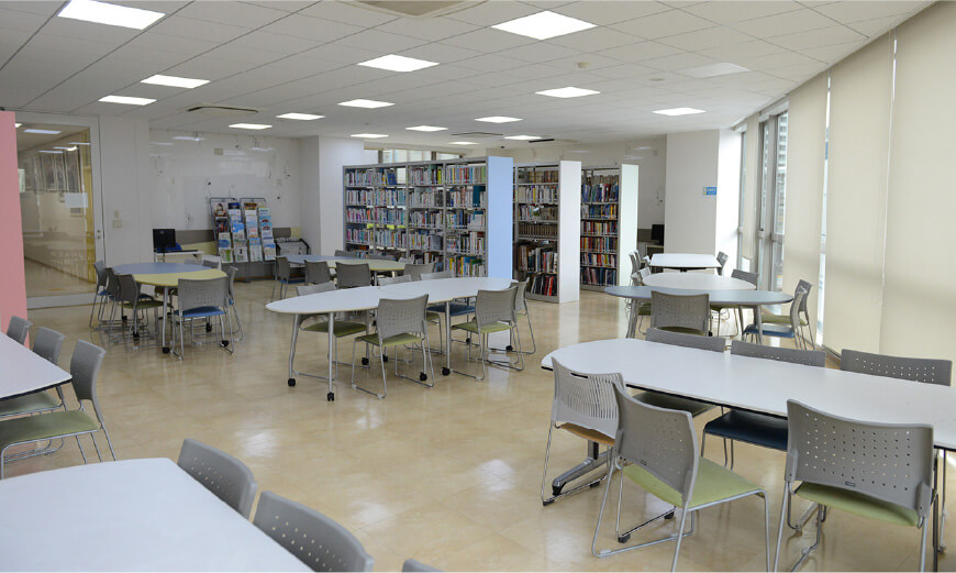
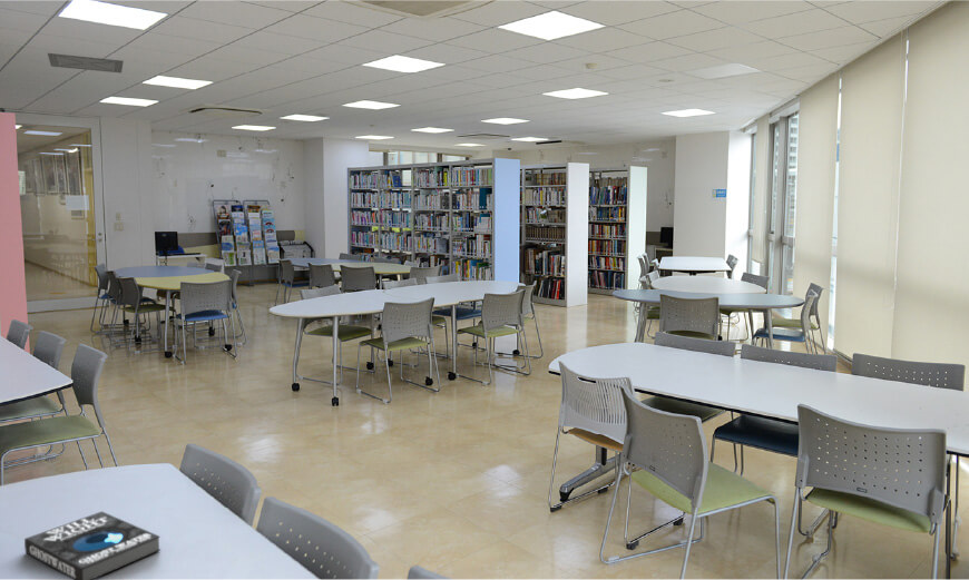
+ ceiling vent [47,52,125,75]
+ book [23,510,161,580]
